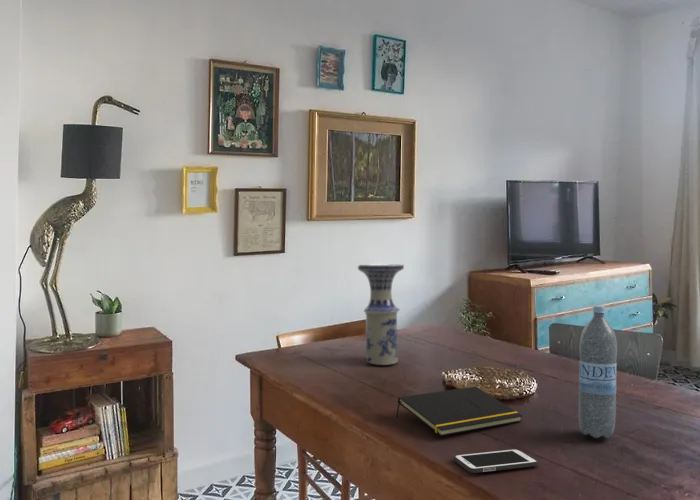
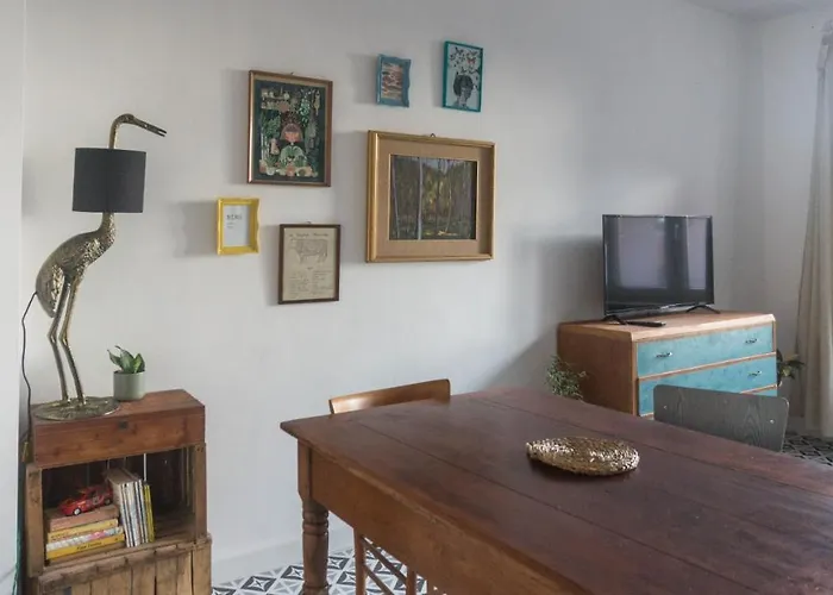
- cell phone [453,448,539,474]
- notepad [395,386,523,437]
- vase [356,263,405,366]
- water bottle [578,305,618,439]
